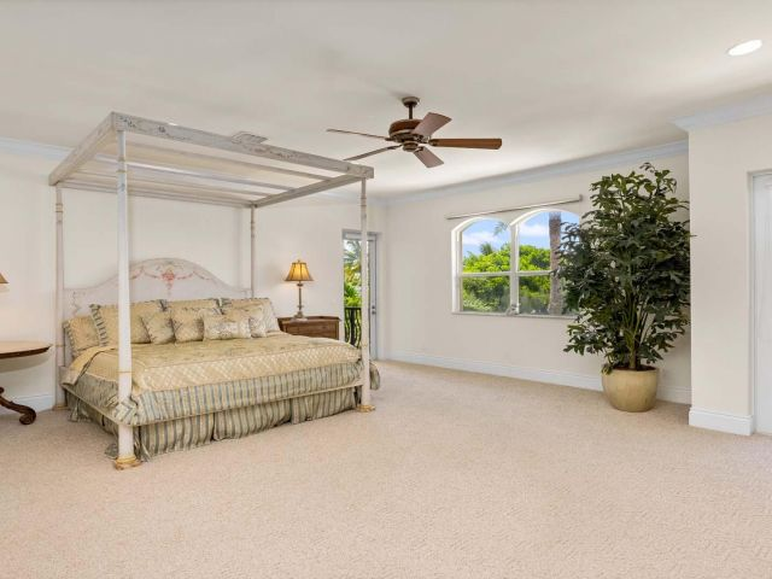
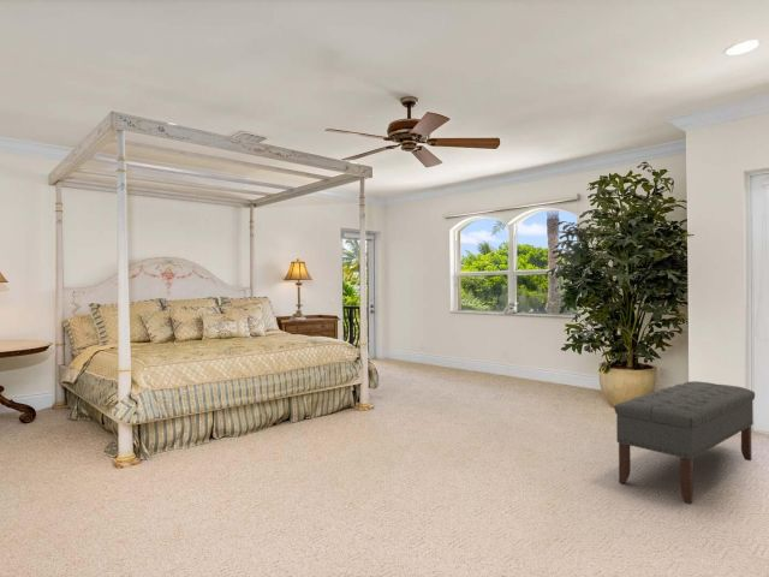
+ bench [613,380,756,504]
